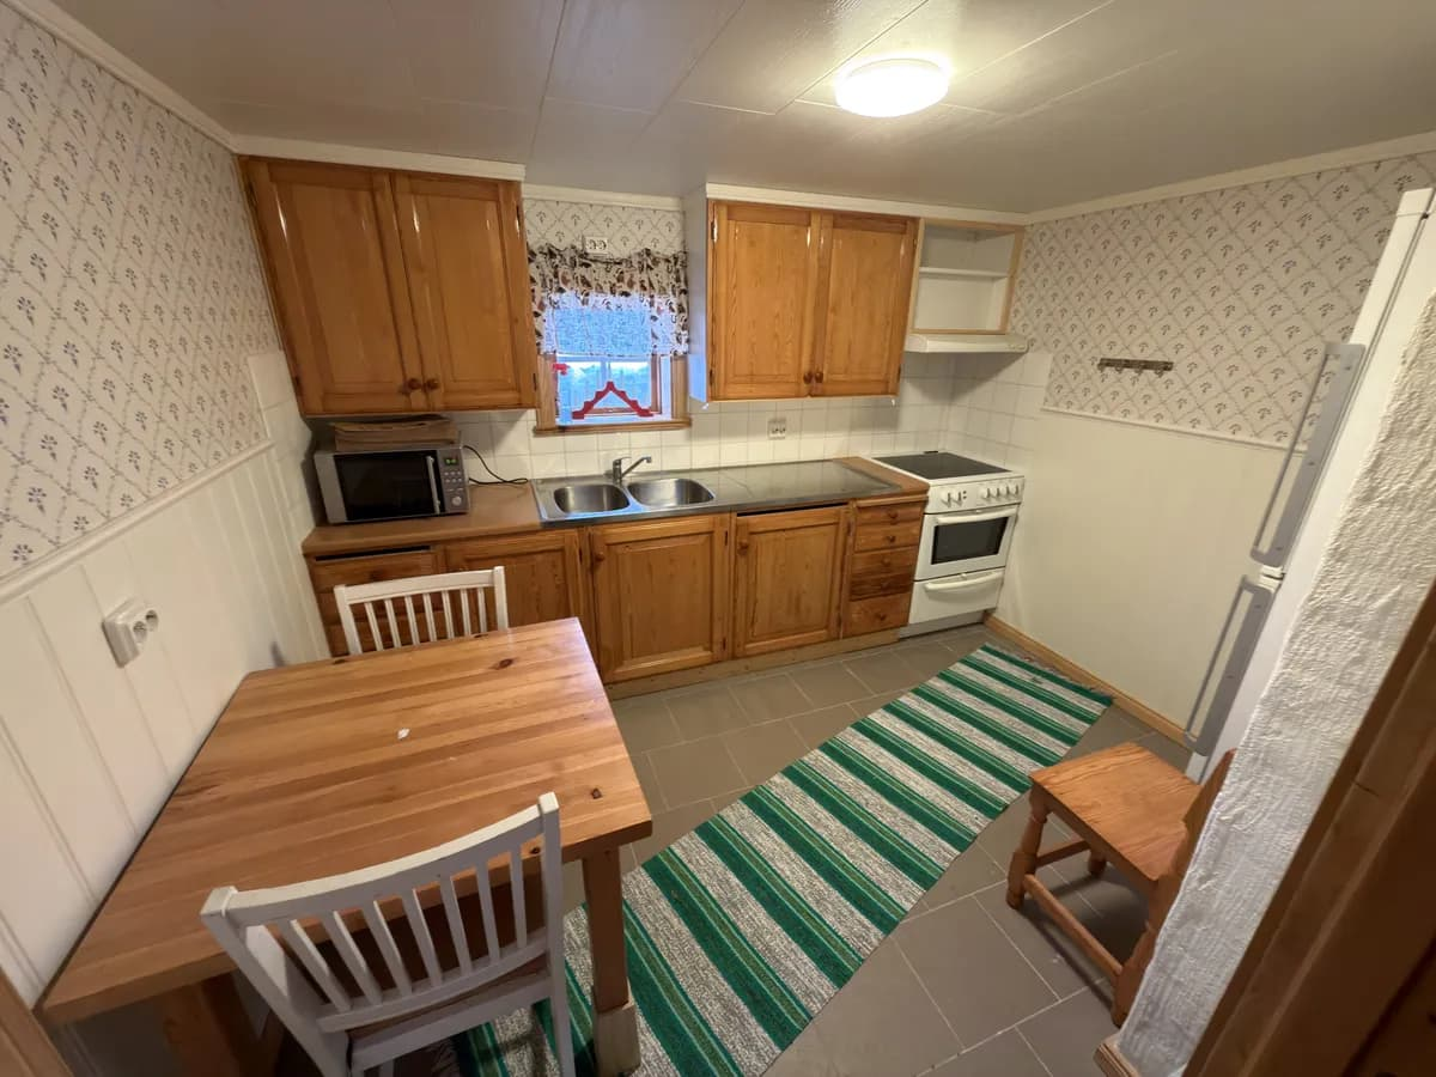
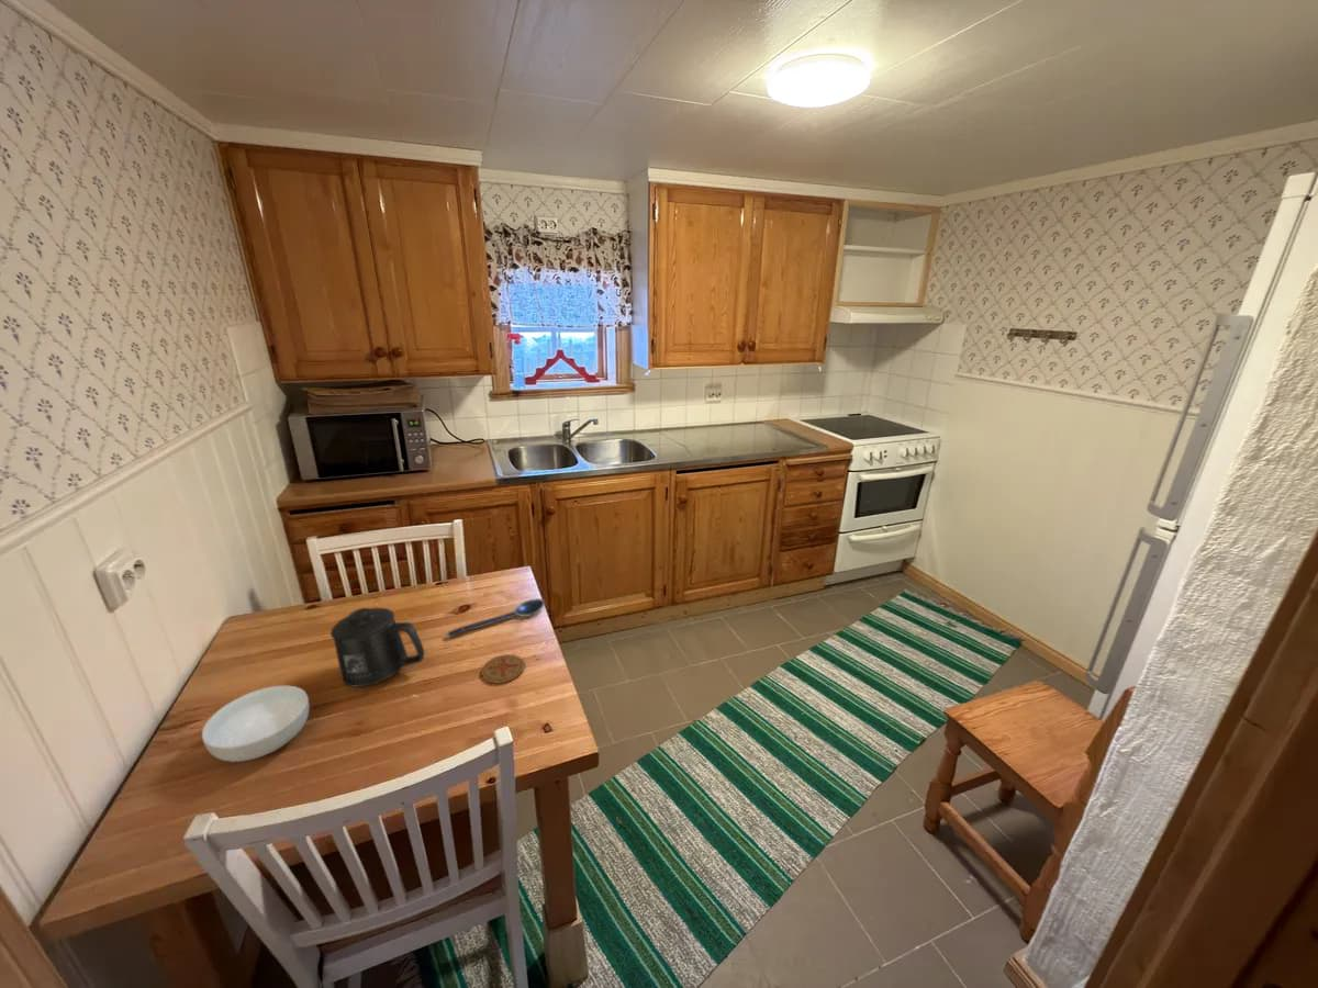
+ mug [330,606,426,687]
+ spoon [445,597,546,639]
+ coaster [481,653,525,684]
+ cereal bowl [201,685,311,763]
